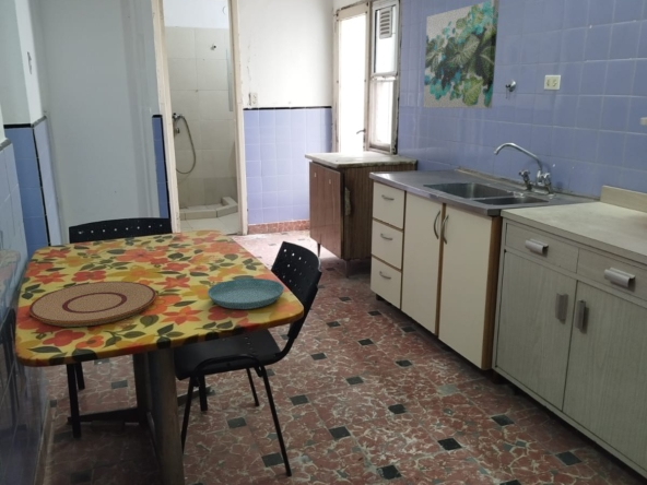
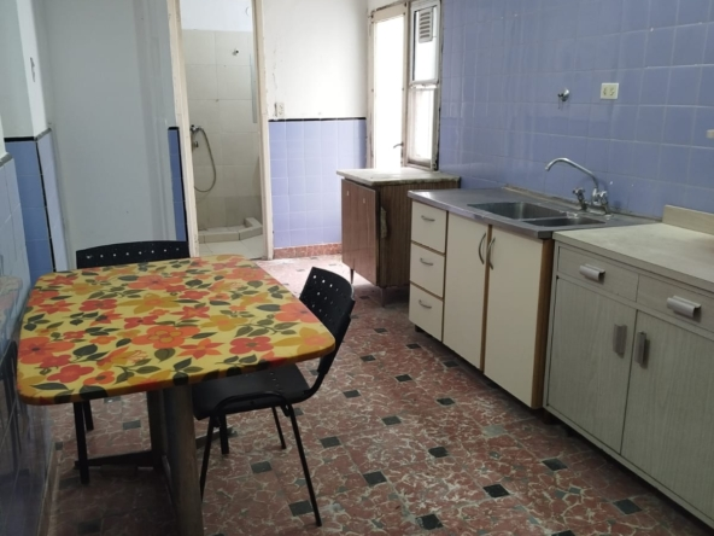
- saucer [207,277,285,310]
- wall art [423,0,501,109]
- plate [27,280,157,328]
